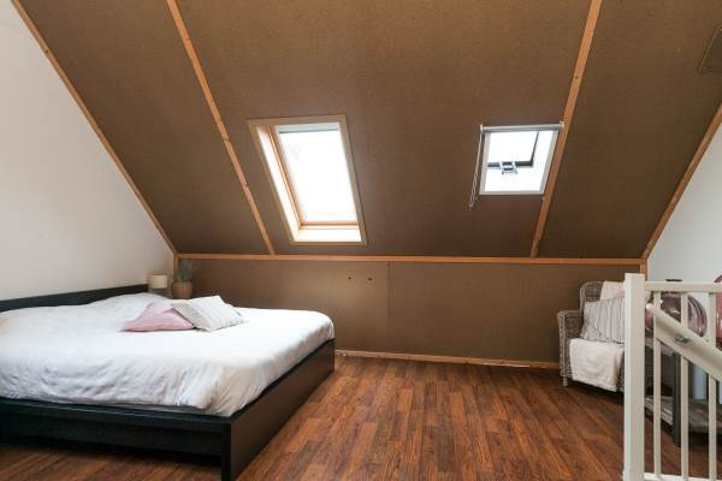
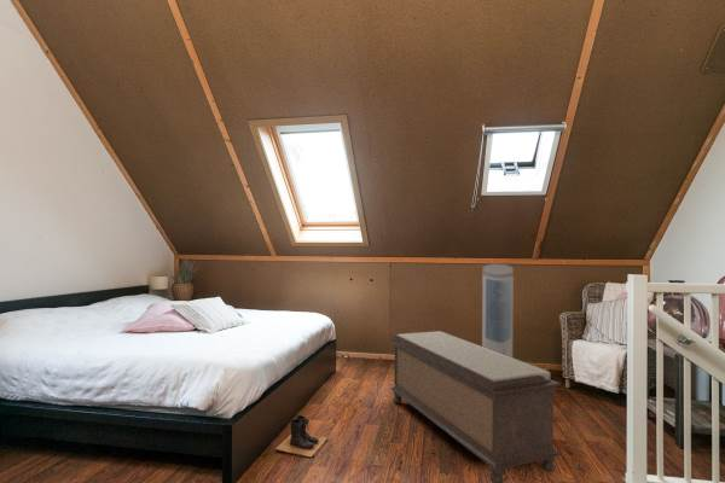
+ air purifier [481,263,515,359]
+ bench [389,330,562,483]
+ boots [274,414,329,459]
